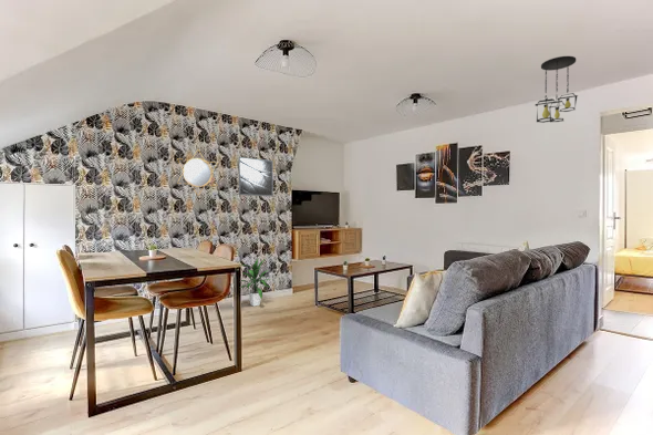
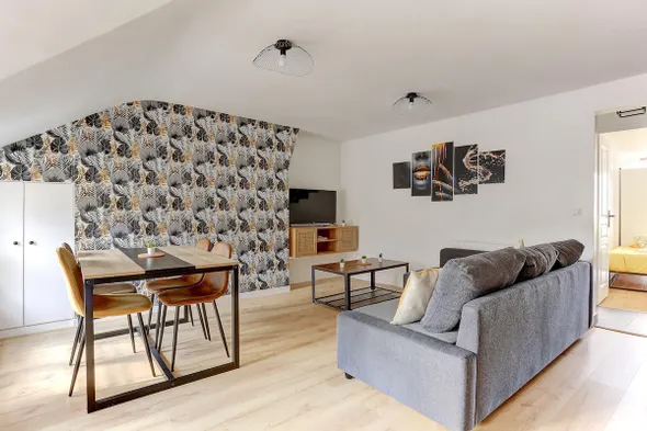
- ceiling light fixture [535,55,579,124]
- indoor plant [240,258,272,307]
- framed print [238,156,274,197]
- home mirror [176,148,219,197]
